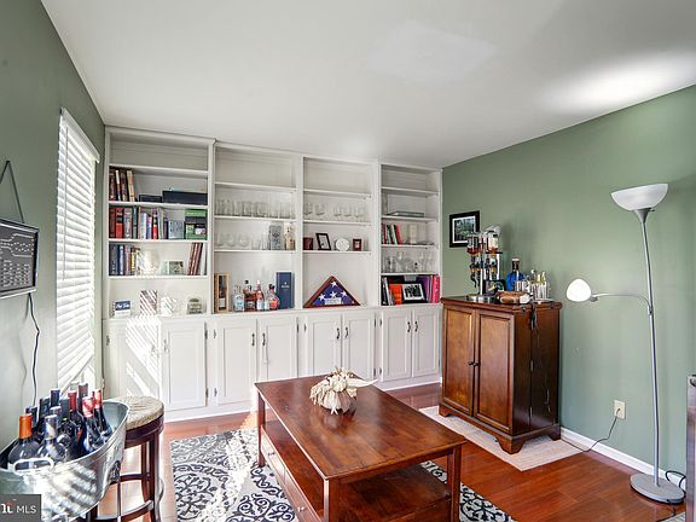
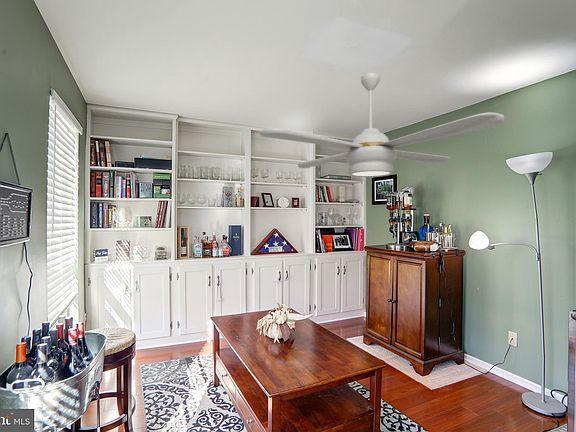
+ ceiling fan [258,72,505,178]
